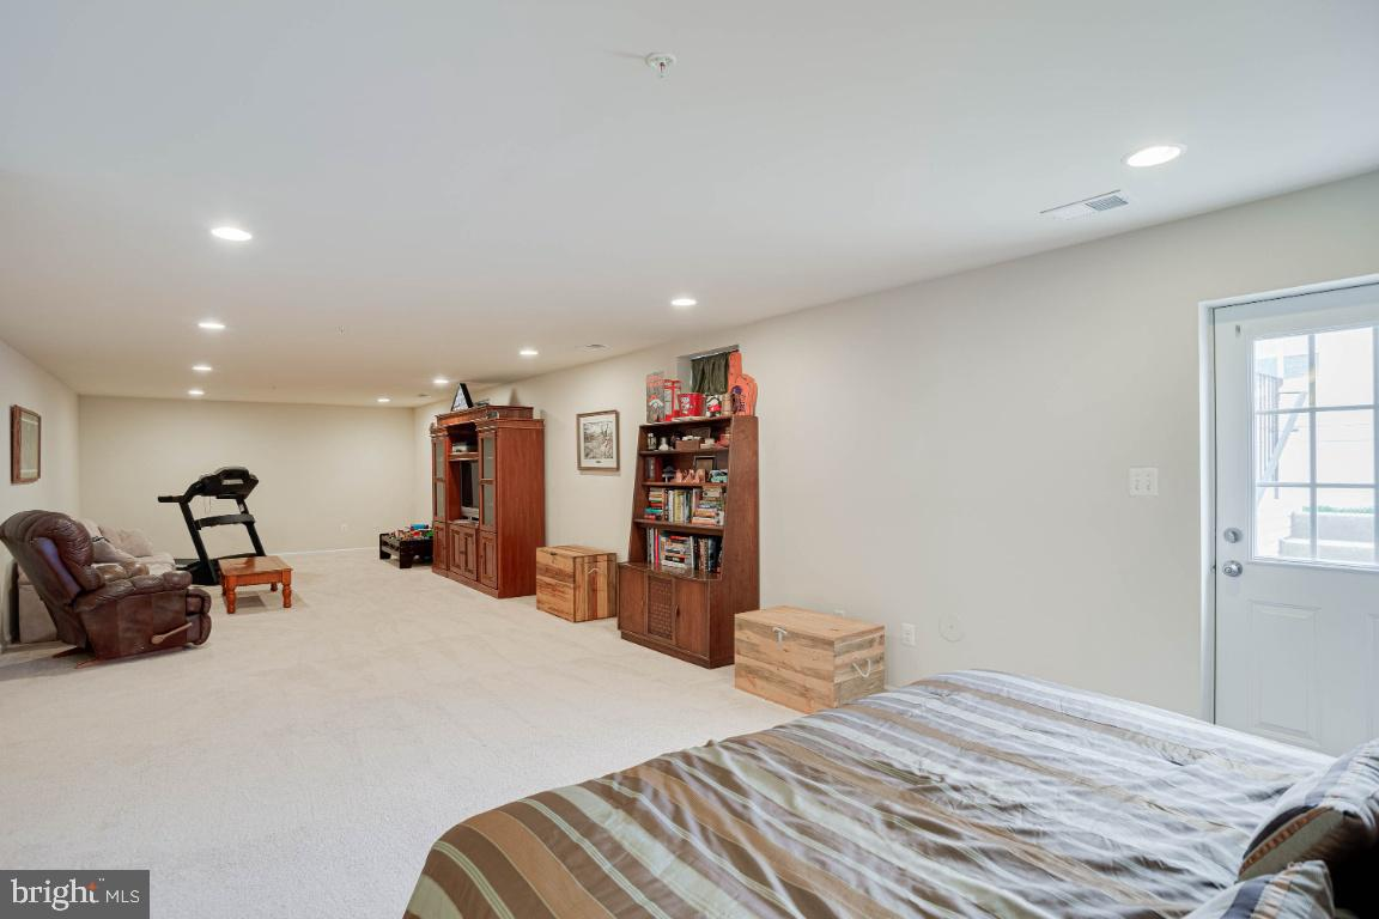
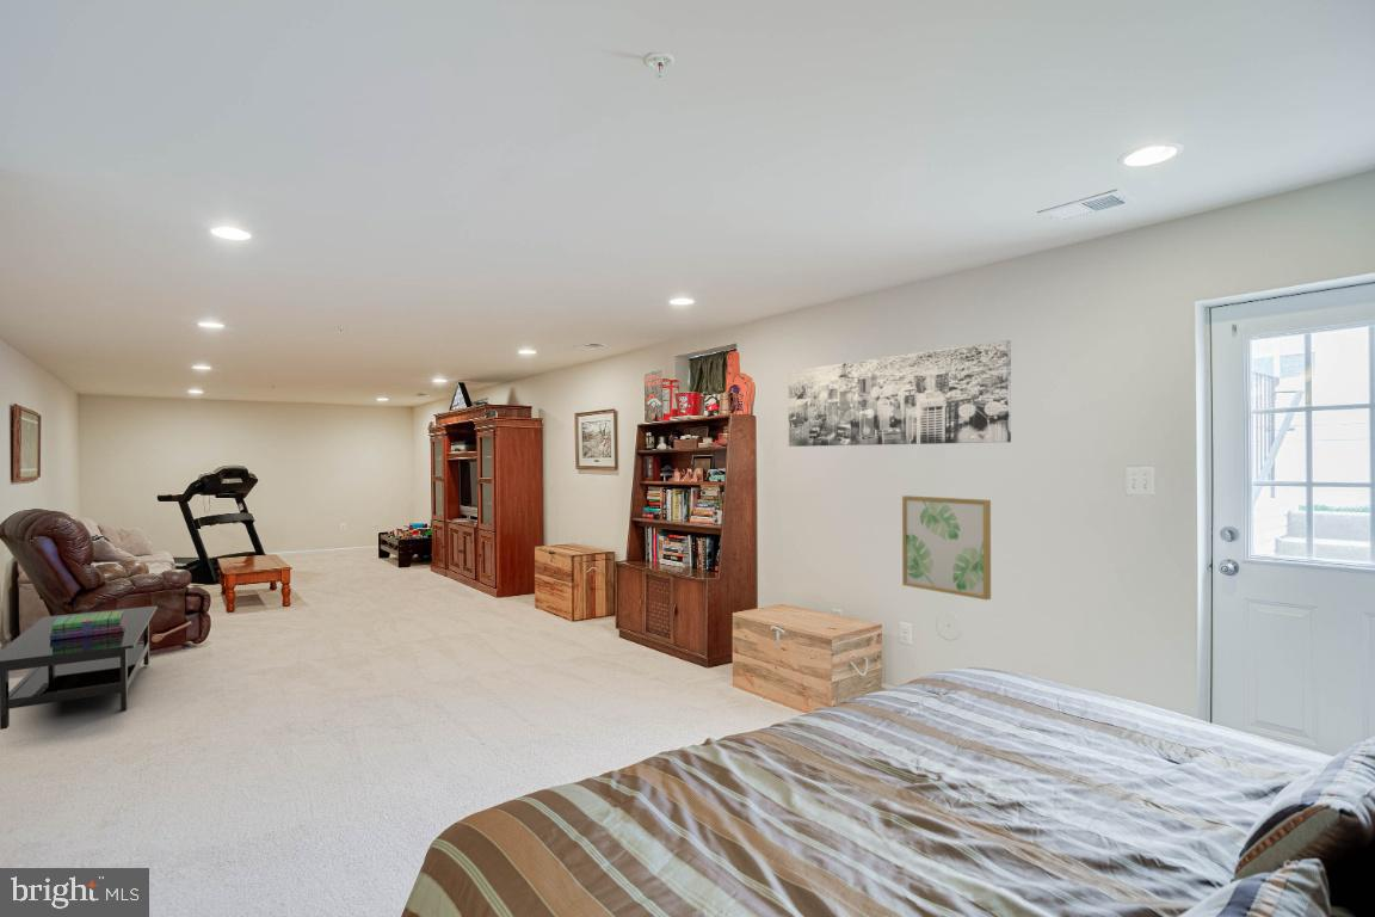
+ stack of books [50,611,125,640]
+ wall art [787,339,1012,448]
+ wall art [901,494,992,601]
+ coffee table [0,605,159,731]
